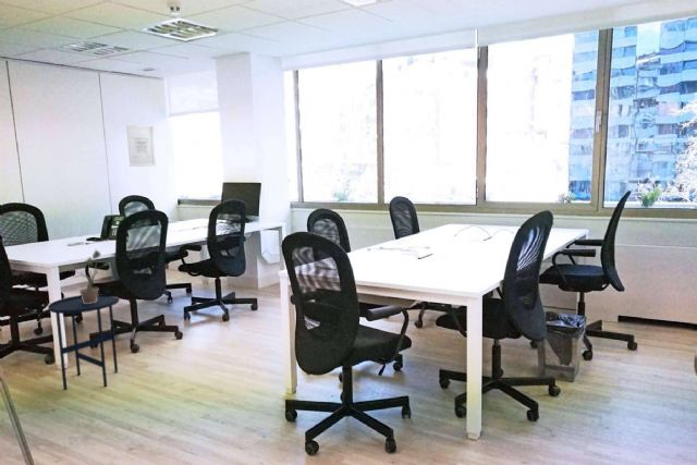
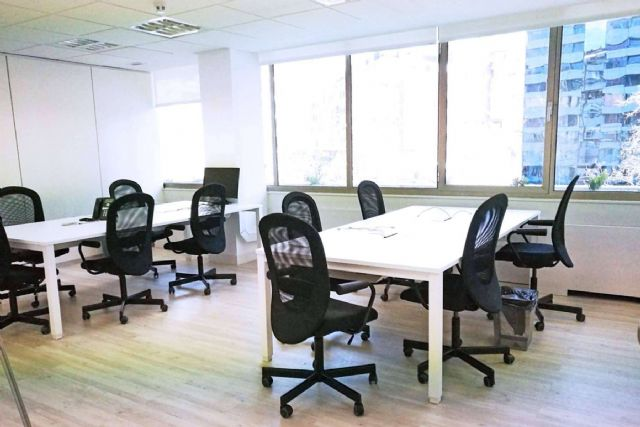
- wall art [125,124,157,168]
- side table [47,293,120,391]
- potted plant [68,249,112,304]
